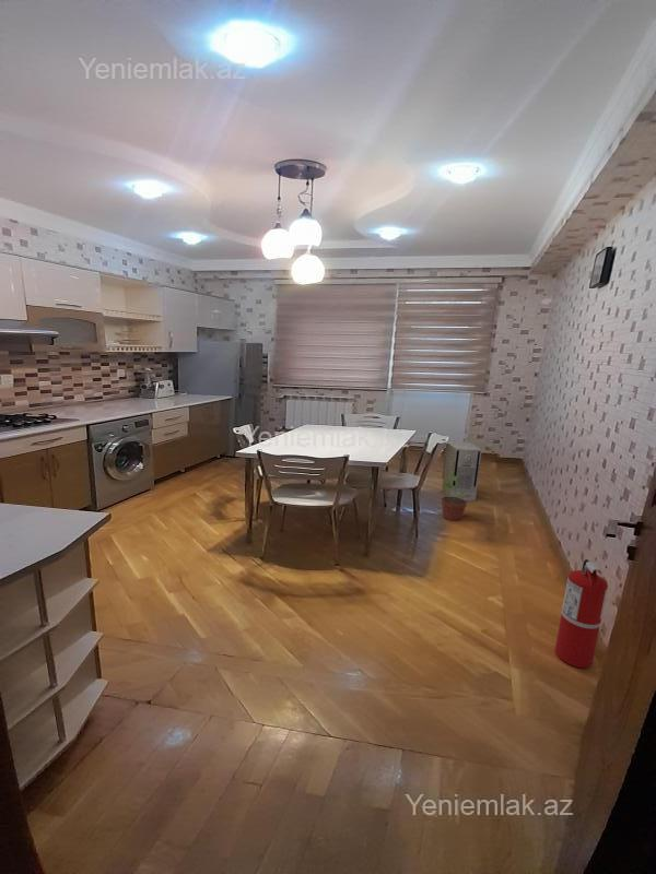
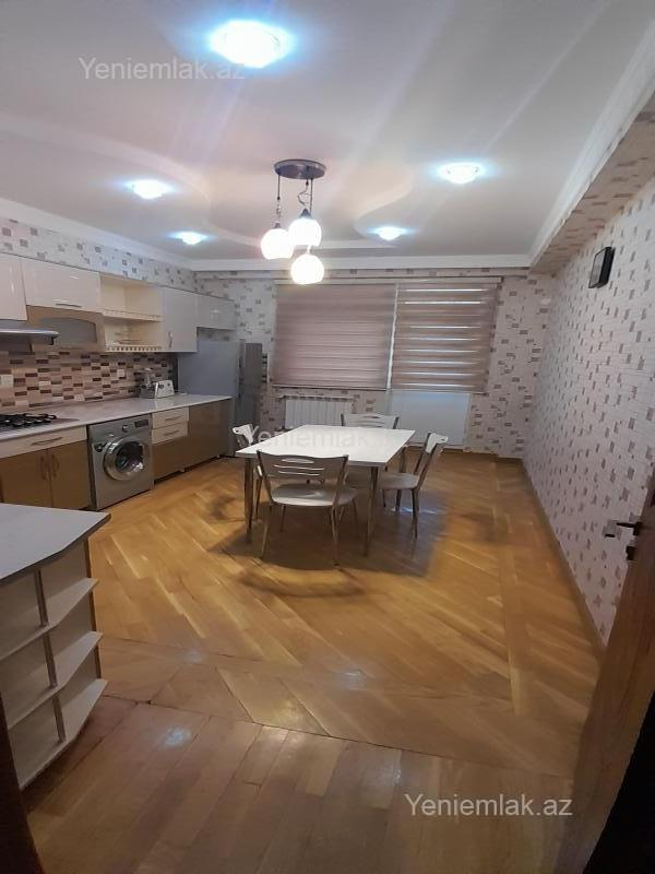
- fire extinguisher [554,558,609,669]
- air purifier [441,440,483,501]
- potted plant [441,475,468,522]
